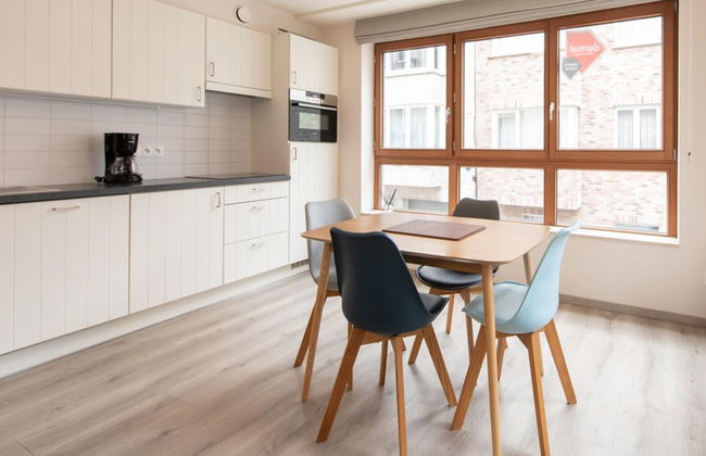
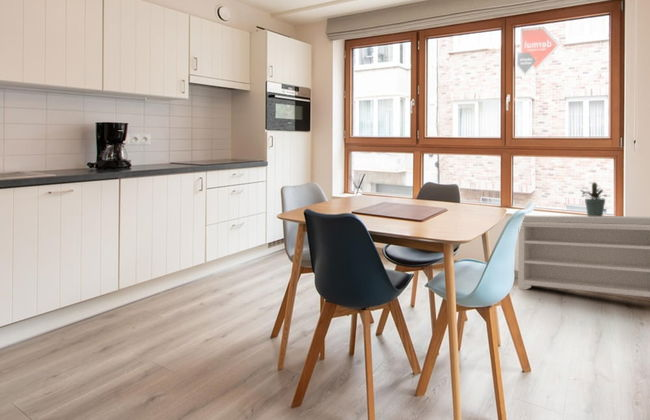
+ bench [517,214,650,298]
+ potted plant [579,181,608,217]
